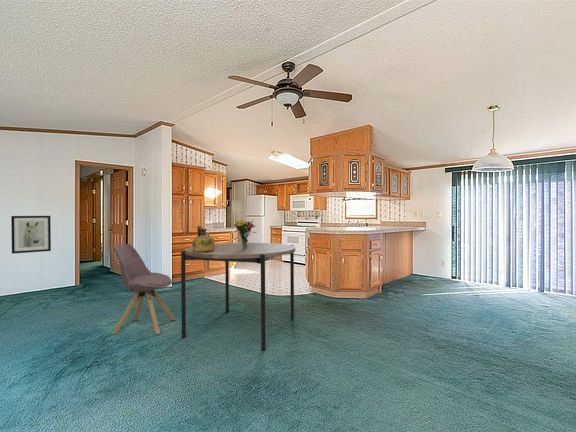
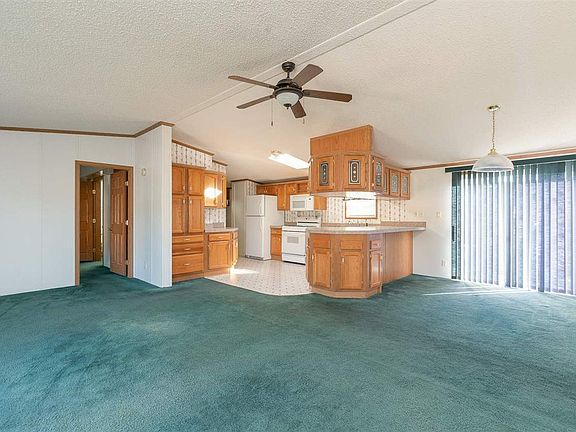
- dining table [180,242,296,351]
- ceramic jug [191,225,216,252]
- wall art [10,215,52,255]
- bouquet [233,219,258,249]
- chair [111,243,177,335]
